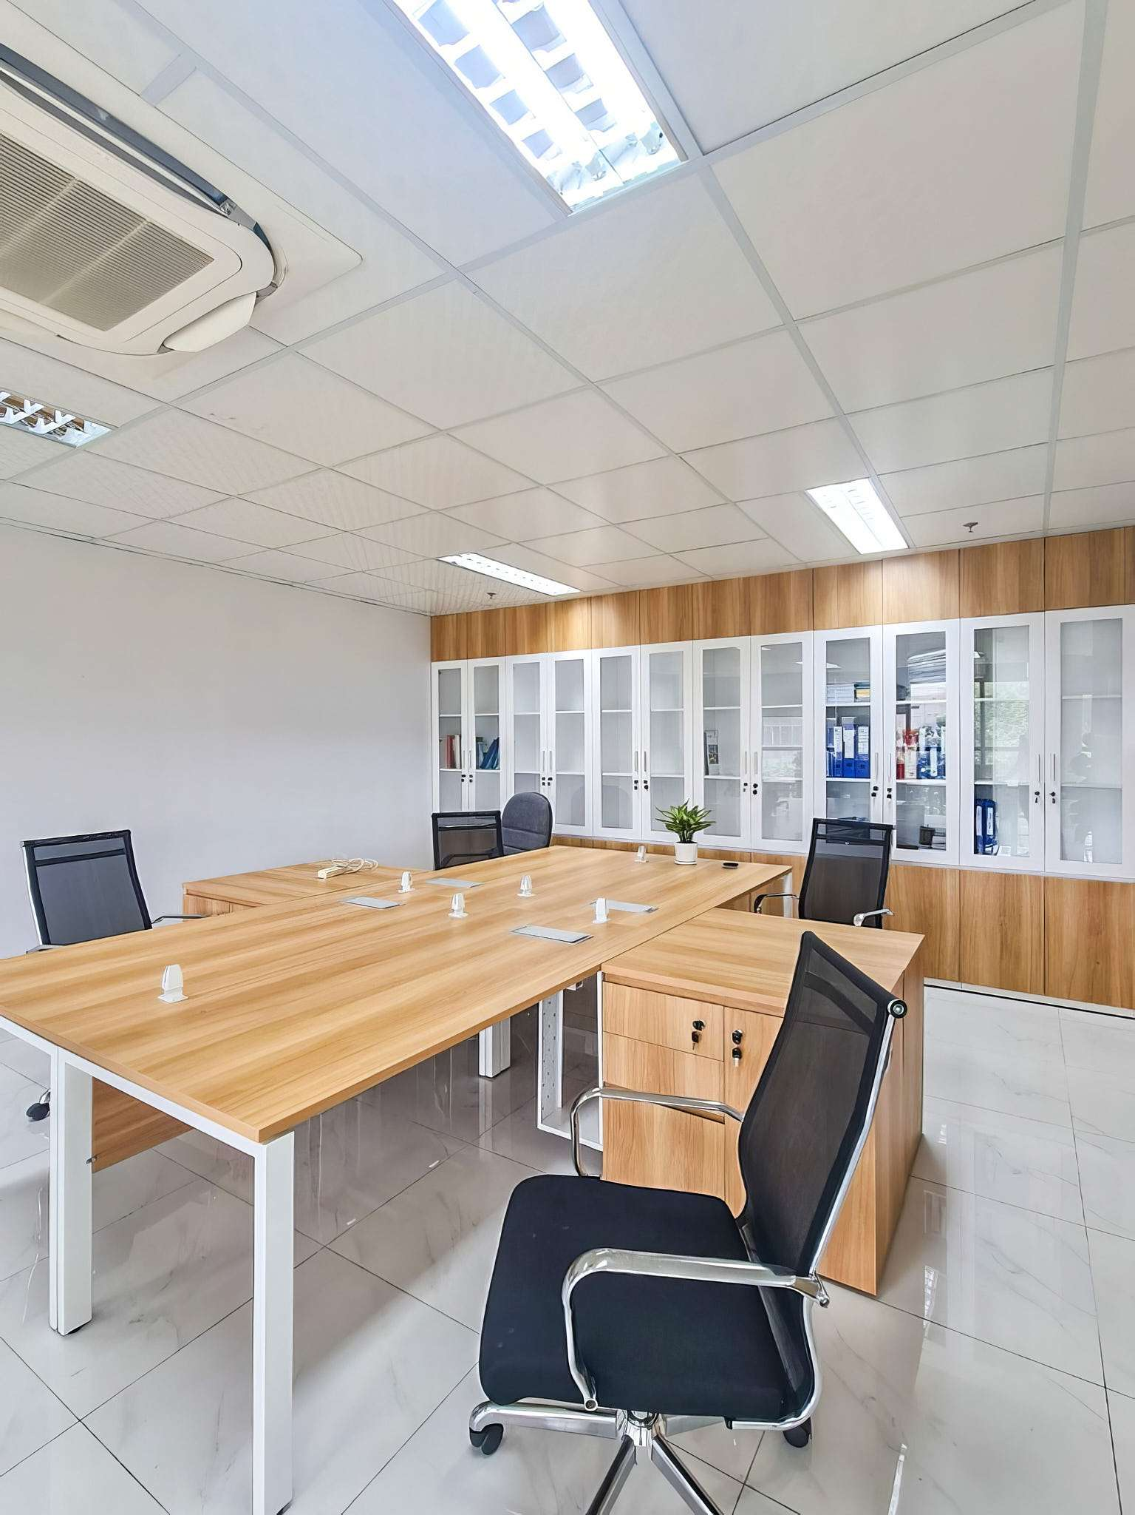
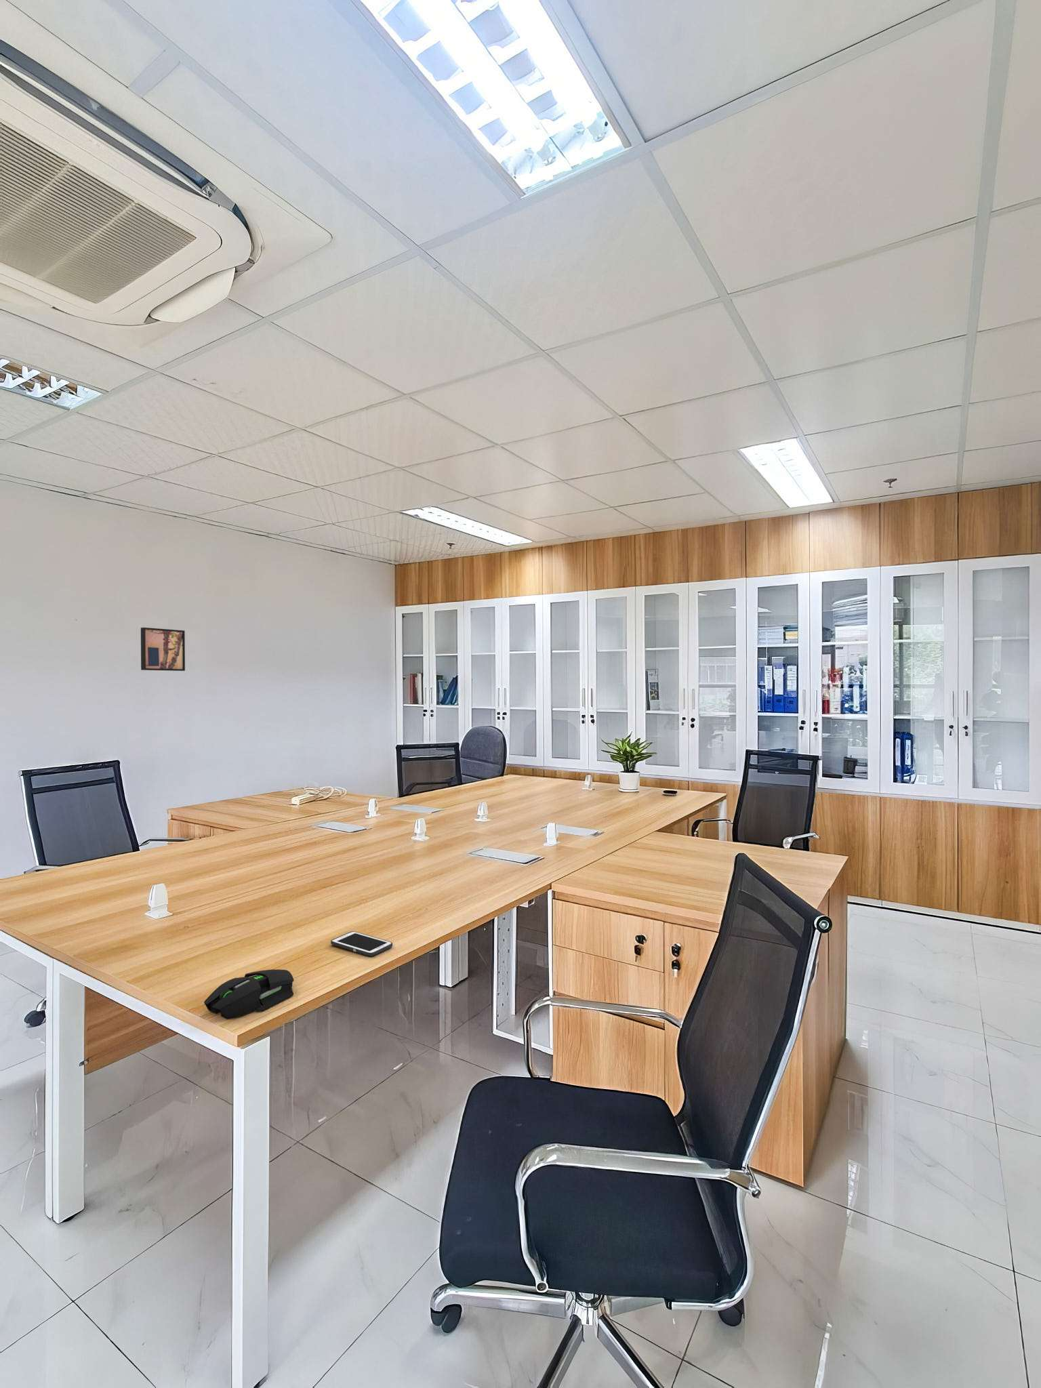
+ cell phone [330,930,393,957]
+ wall art [140,627,186,672]
+ mouse [203,968,295,1020]
